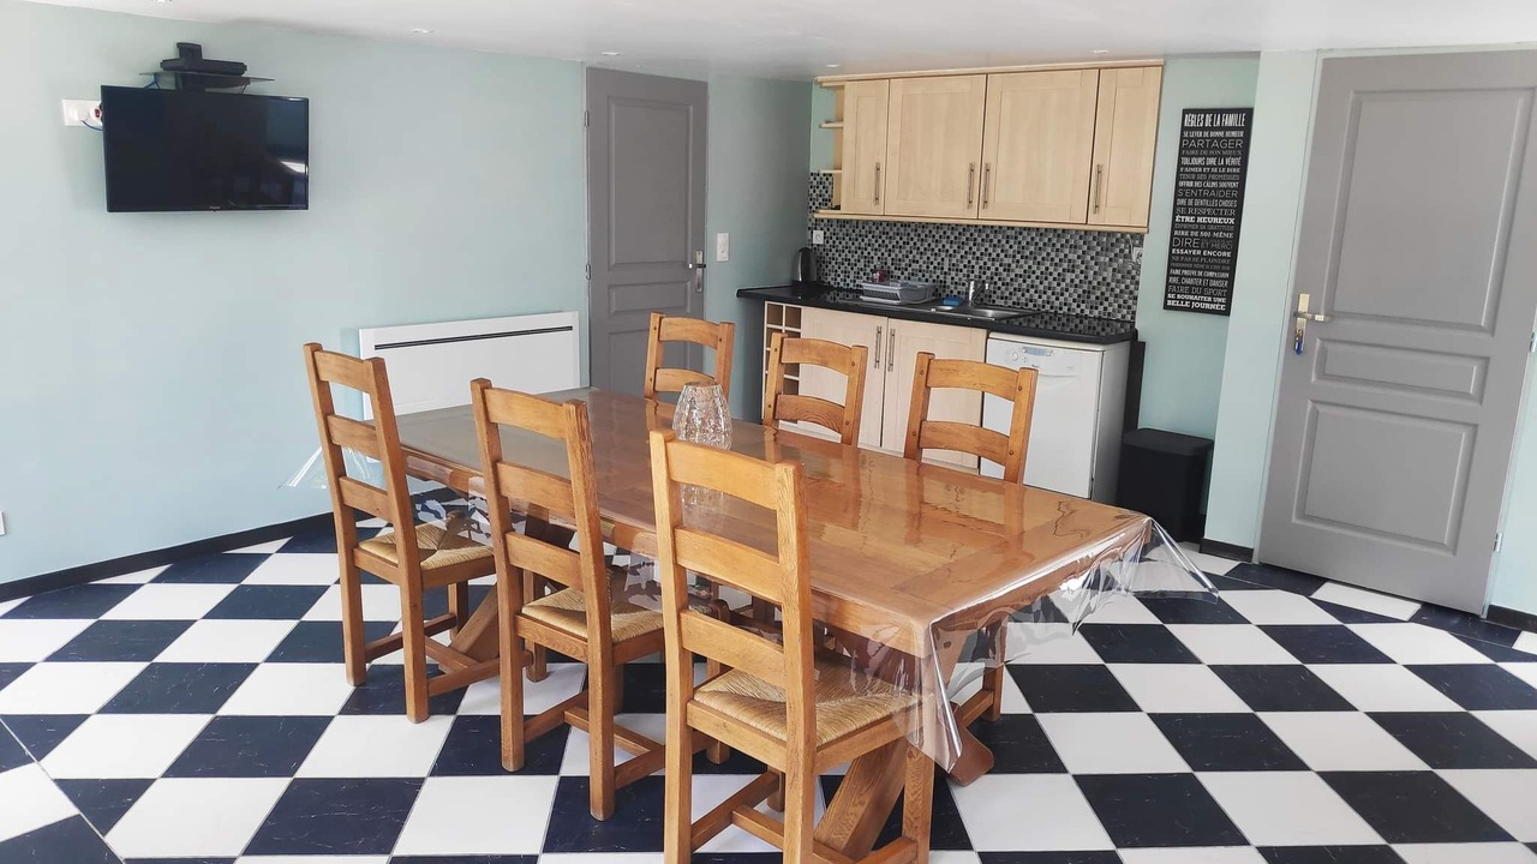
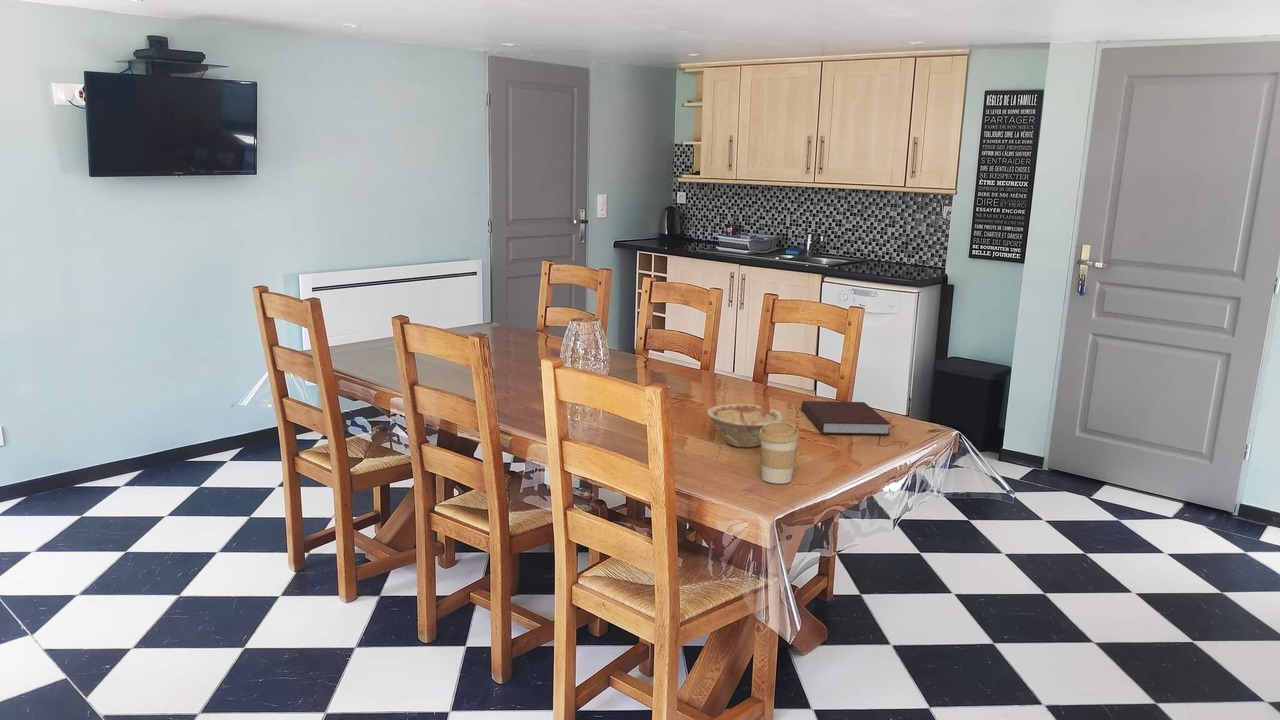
+ coffee cup [759,421,801,485]
+ notebook [800,400,892,436]
+ dish [706,403,785,448]
